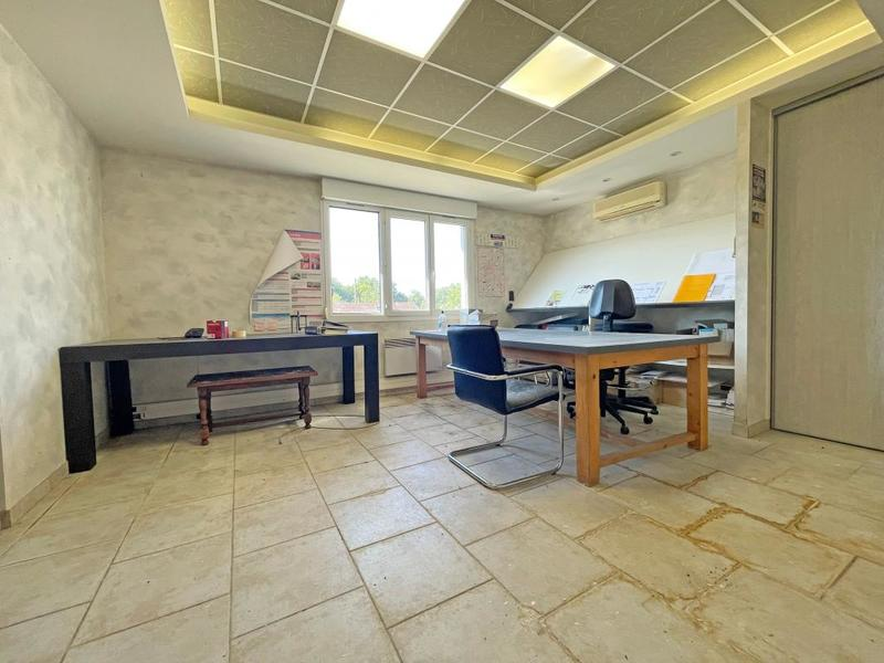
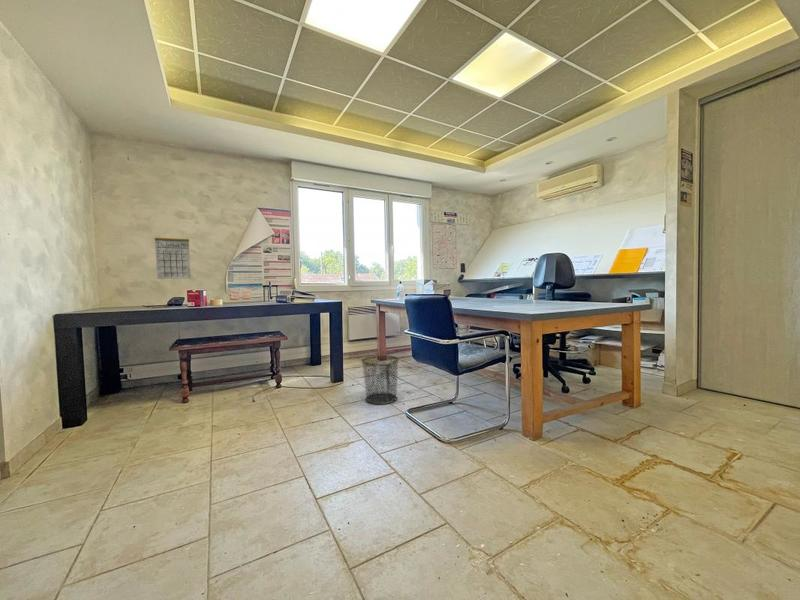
+ calendar [154,231,192,280]
+ waste bin [360,354,400,405]
